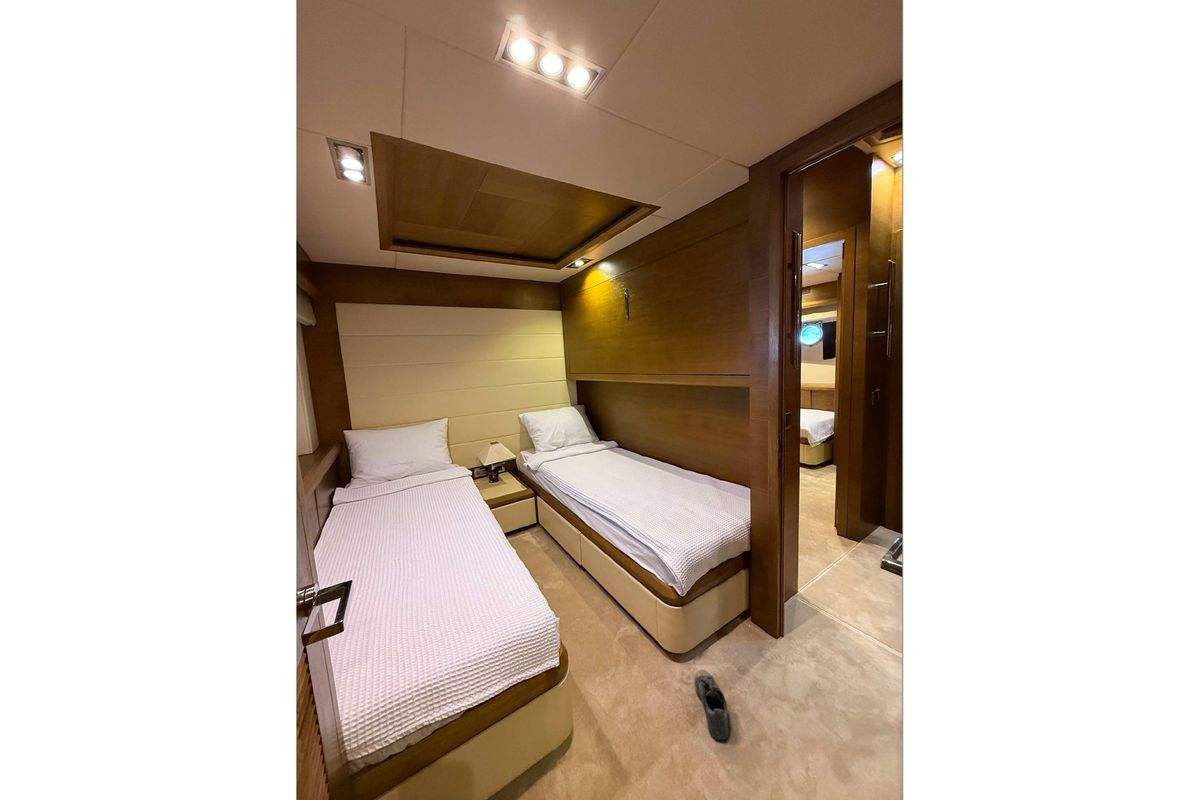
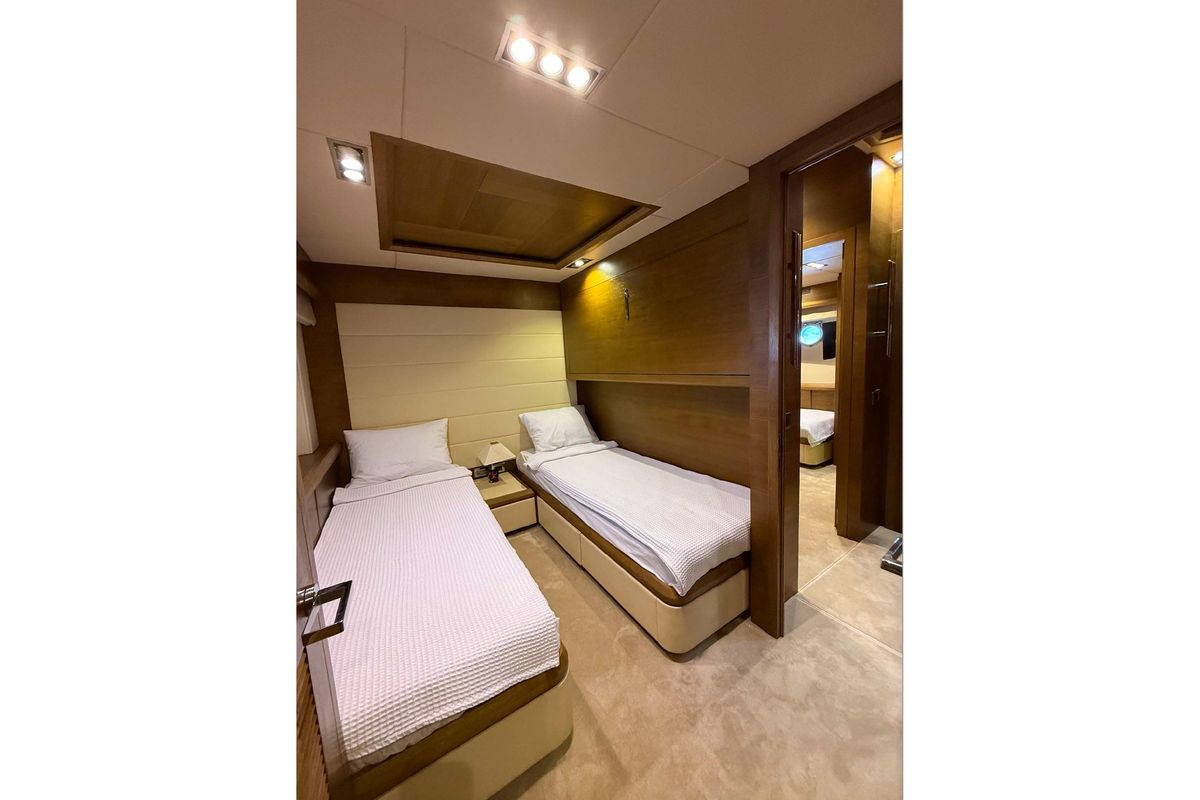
- shoe [694,669,729,741]
